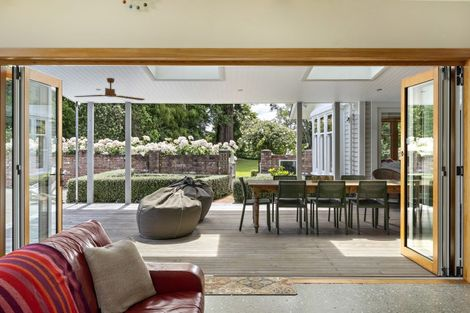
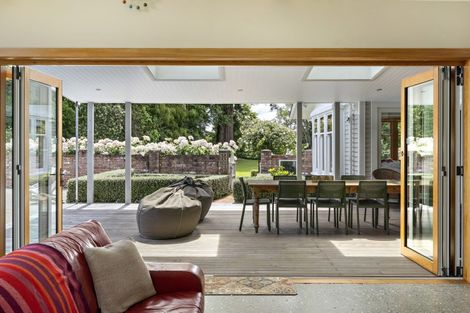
- ceiling fan [73,77,146,101]
